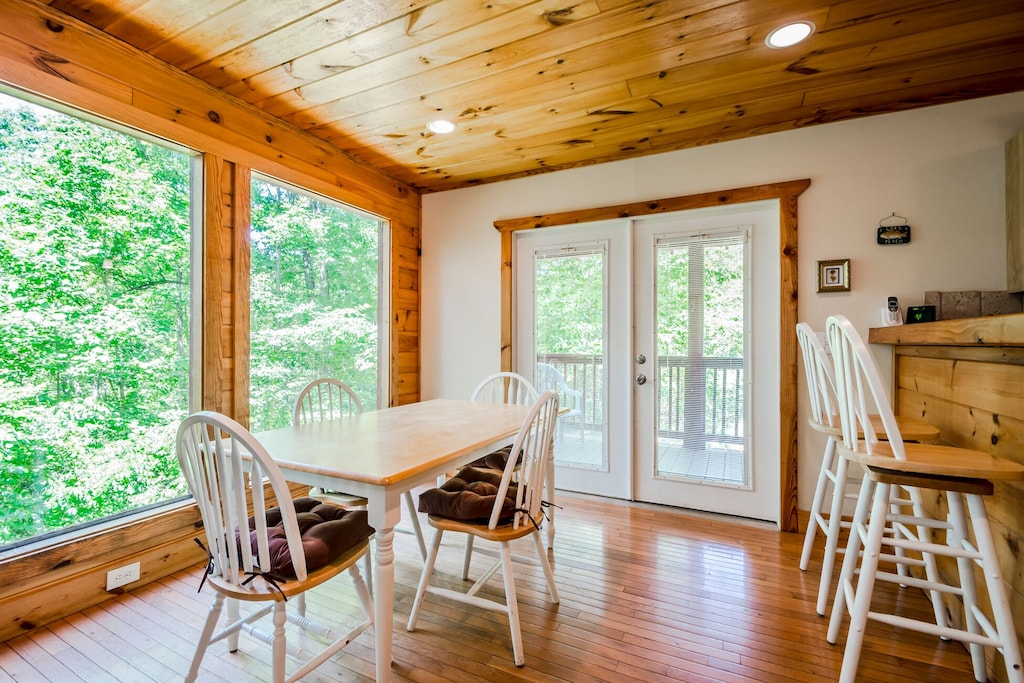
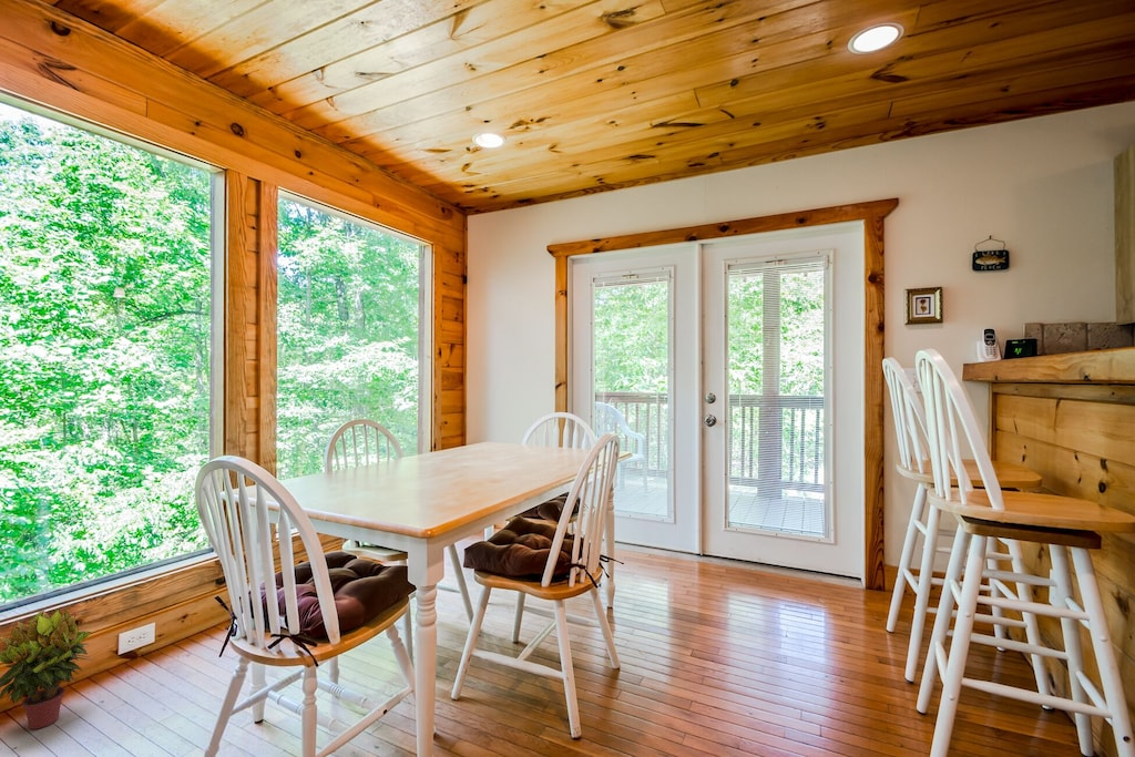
+ potted plant [0,608,94,730]
